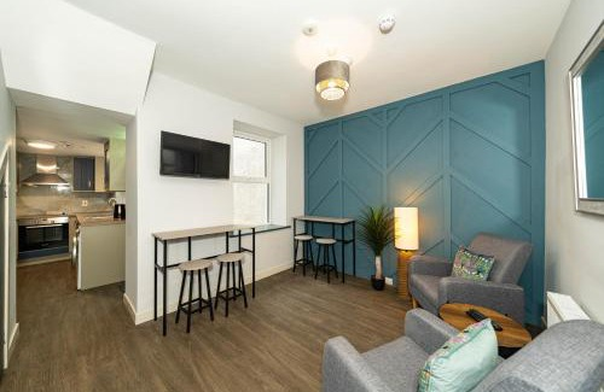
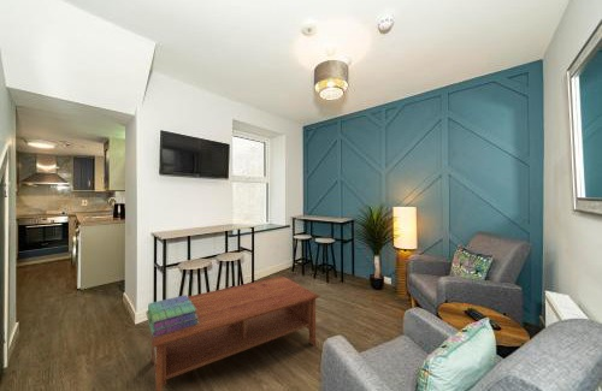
+ coffee table [150,276,320,391]
+ stack of books [144,294,199,337]
